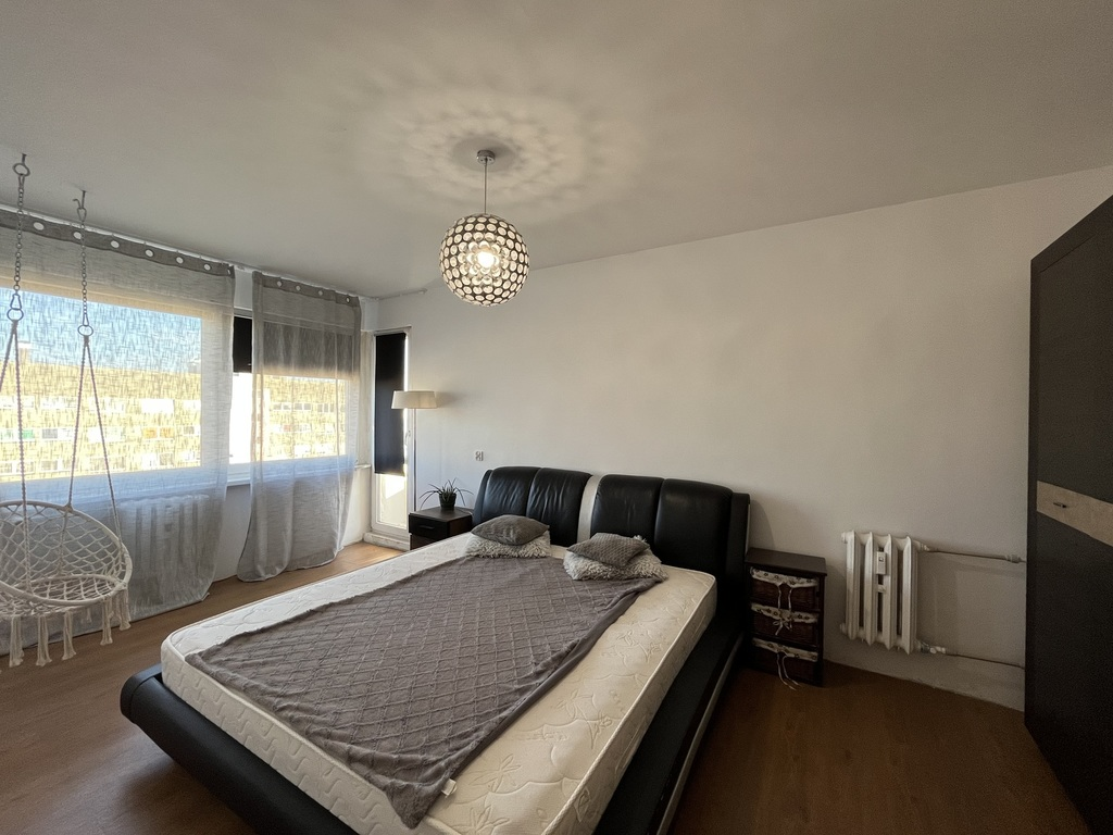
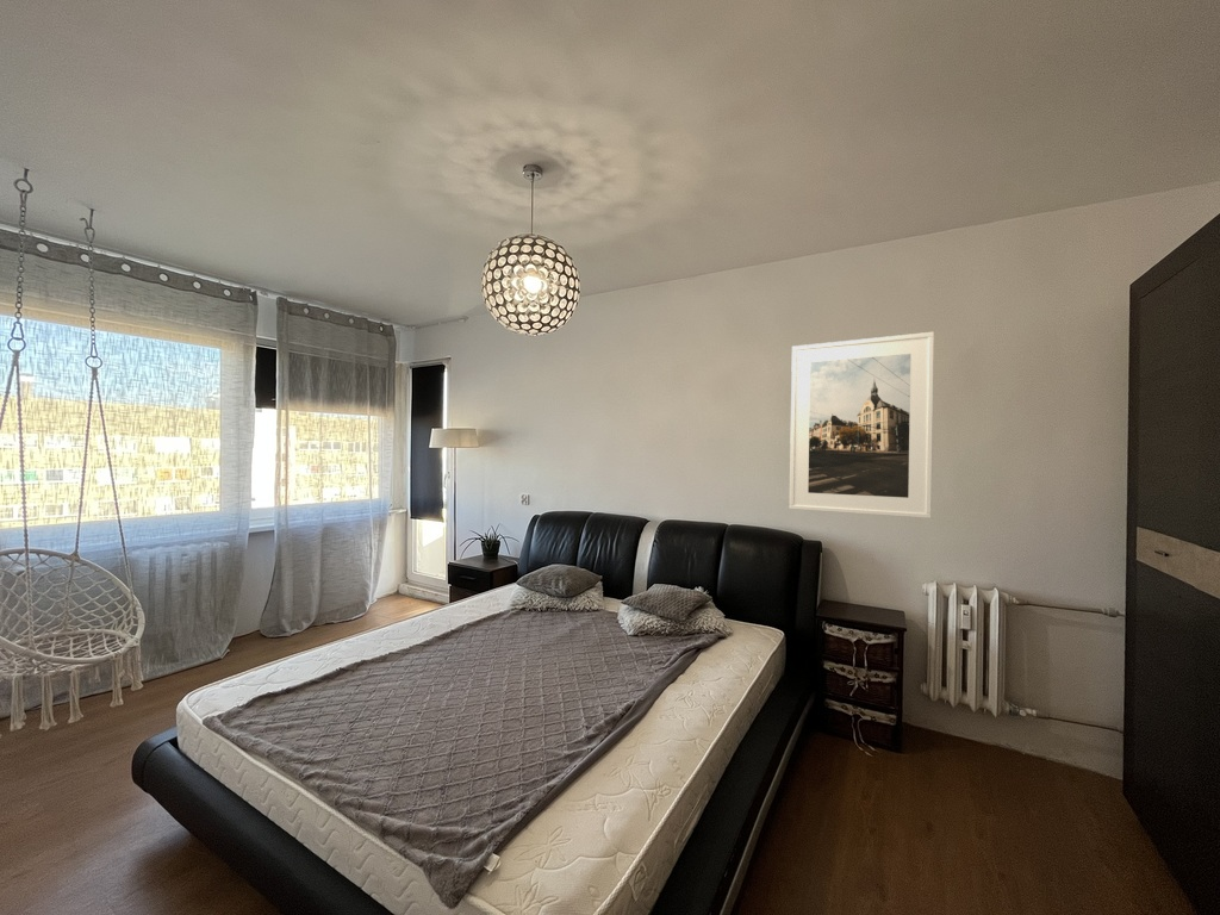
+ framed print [789,331,935,519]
